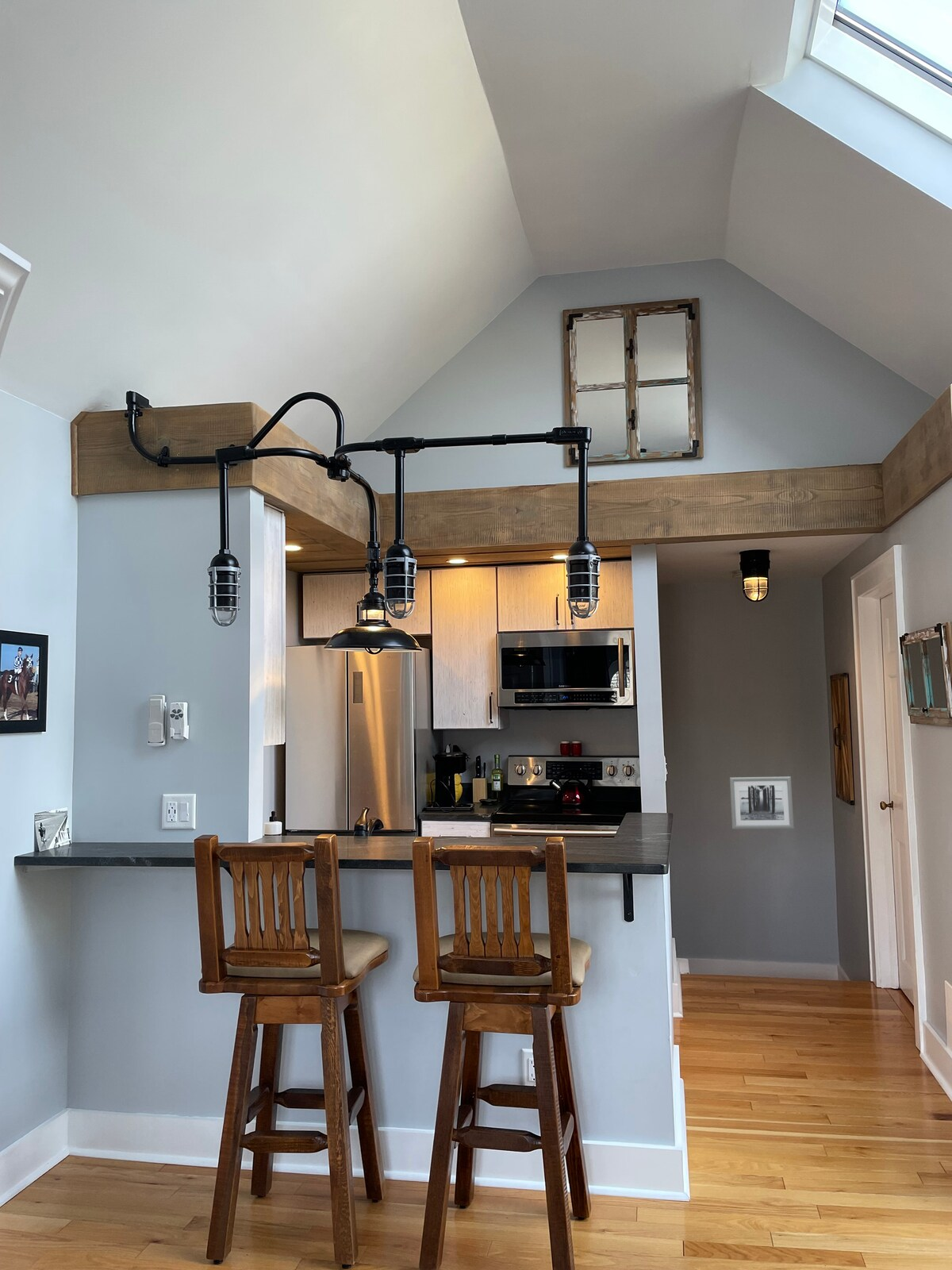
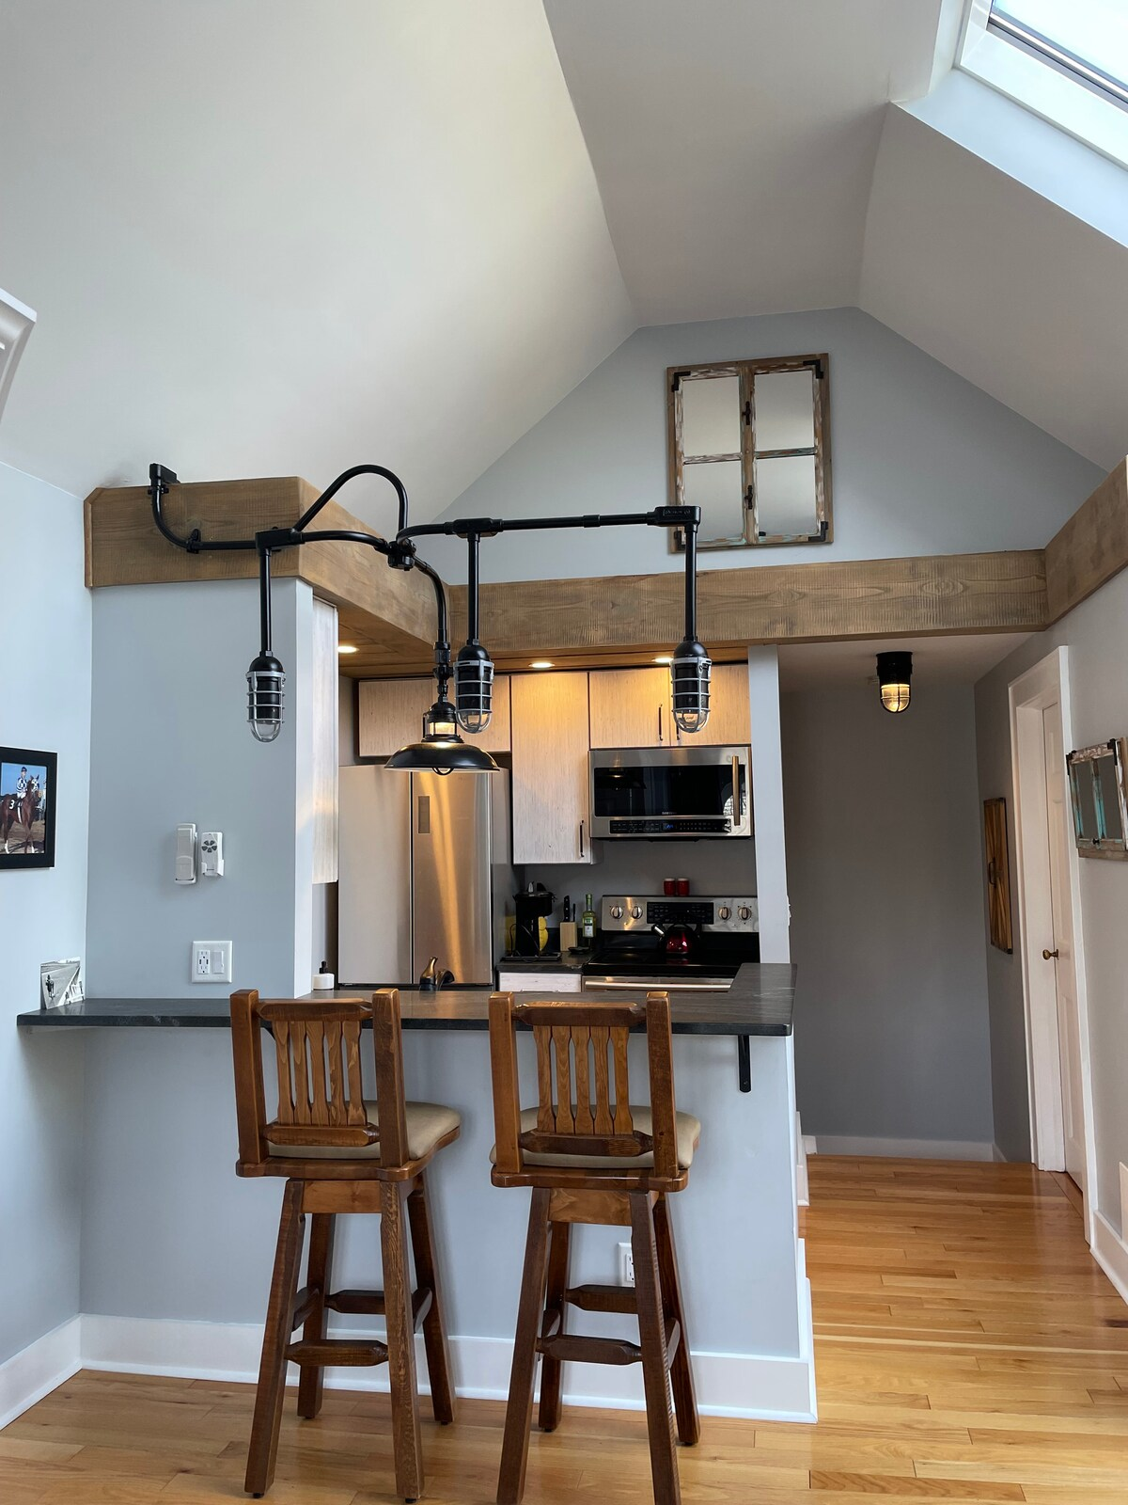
- wall art [729,775,795,829]
